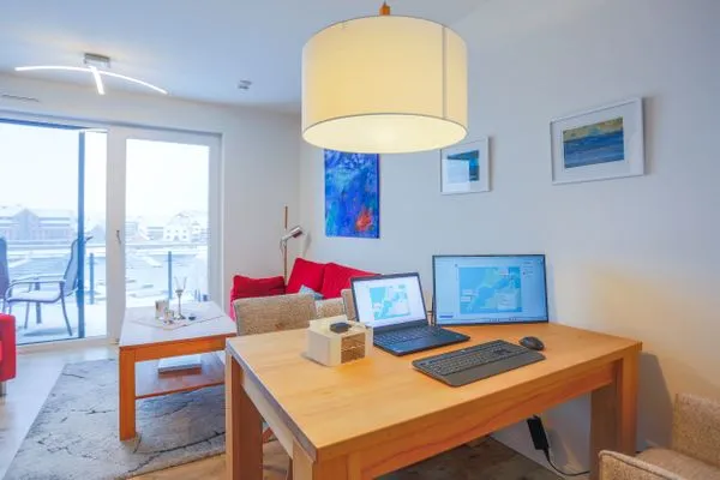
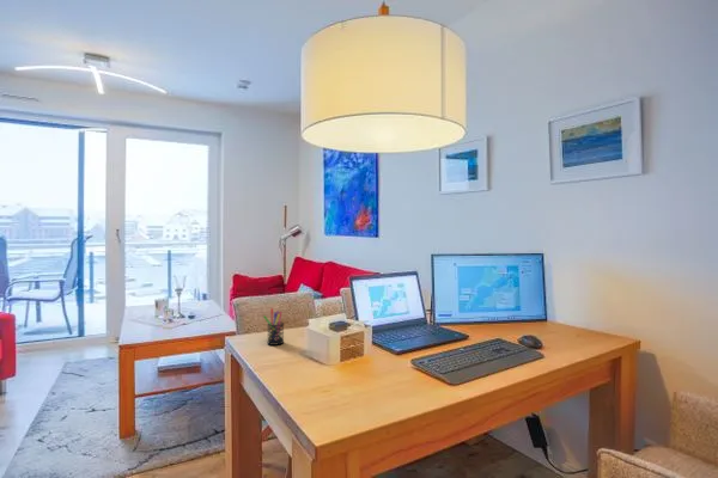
+ pen holder [262,307,285,347]
